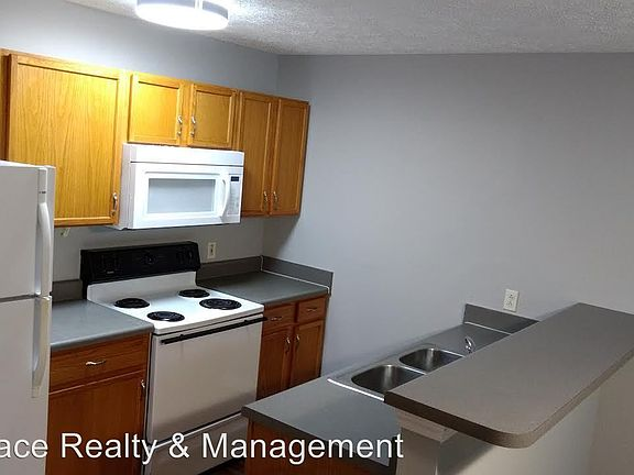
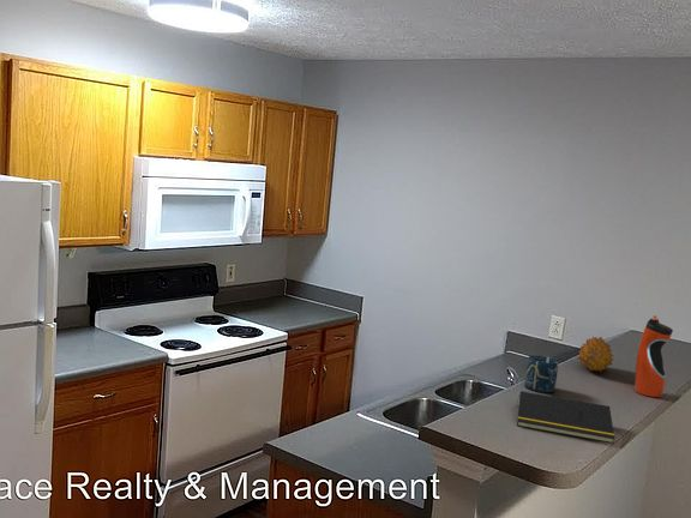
+ notepad [515,391,615,445]
+ cup [523,354,560,393]
+ fruit [576,336,614,373]
+ water bottle [633,314,674,398]
